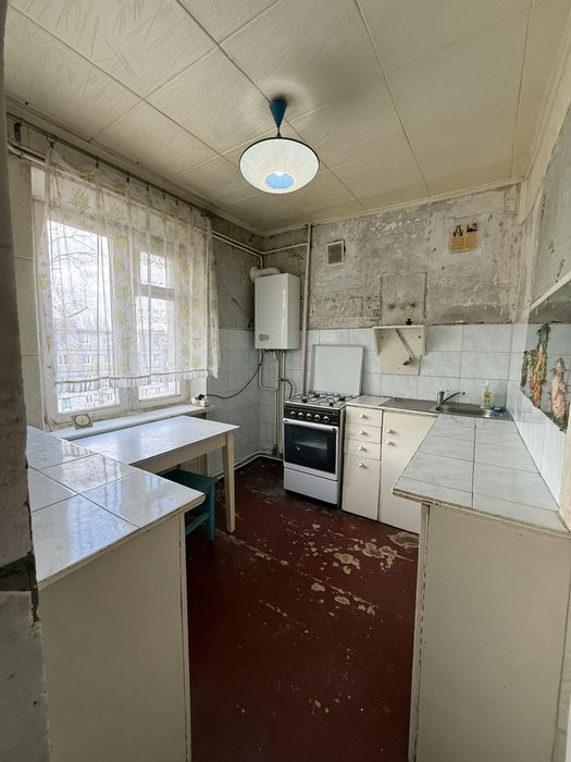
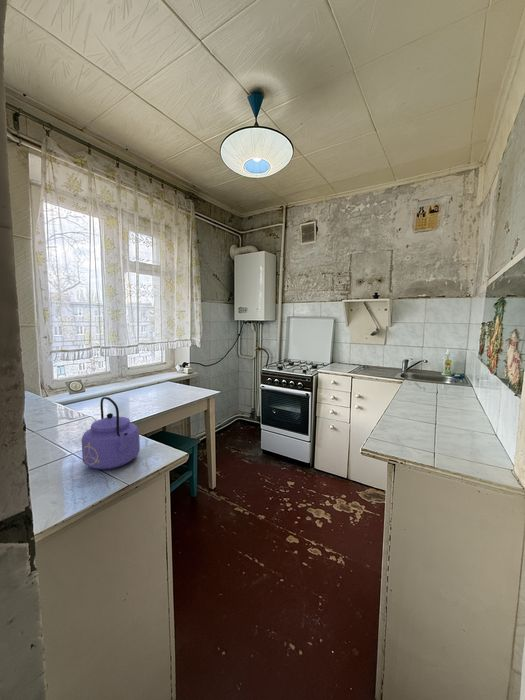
+ kettle [81,396,141,470]
